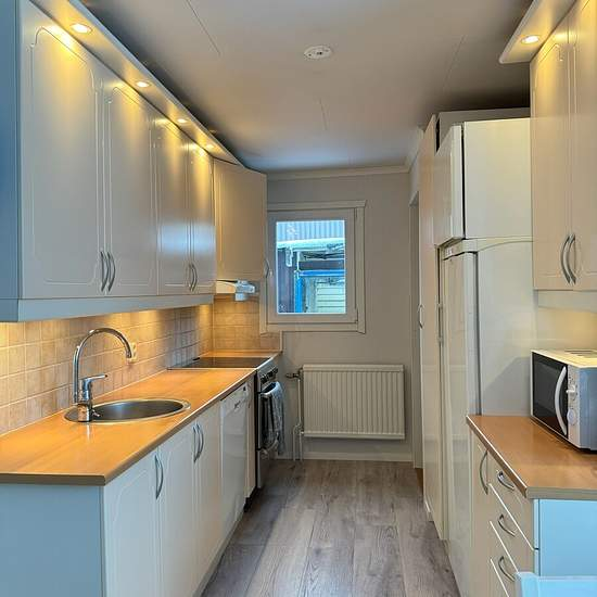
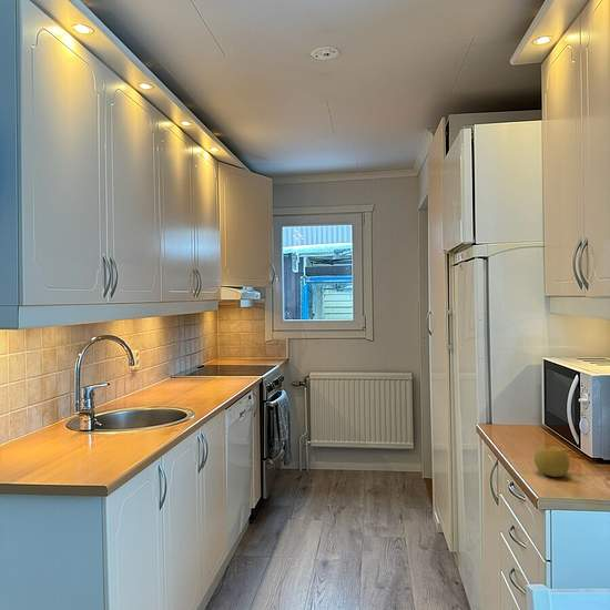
+ fruit [533,445,570,478]
